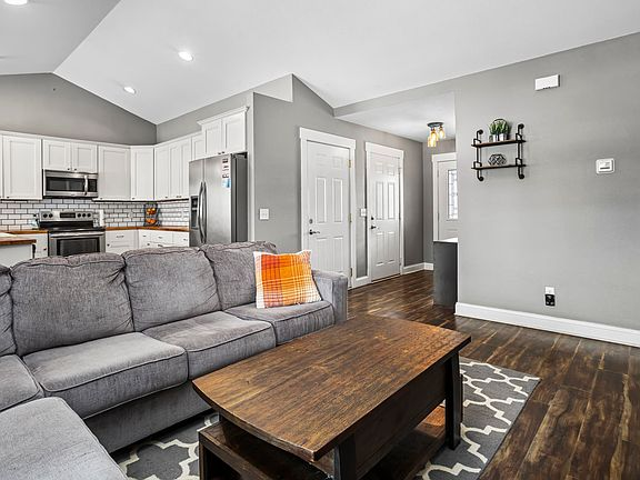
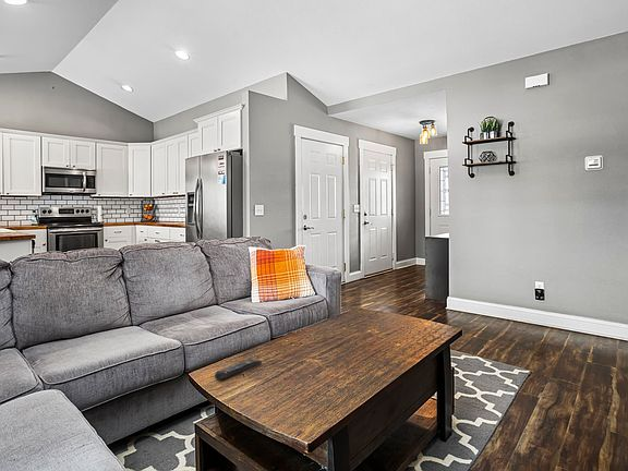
+ remote control [214,358,263,382]
